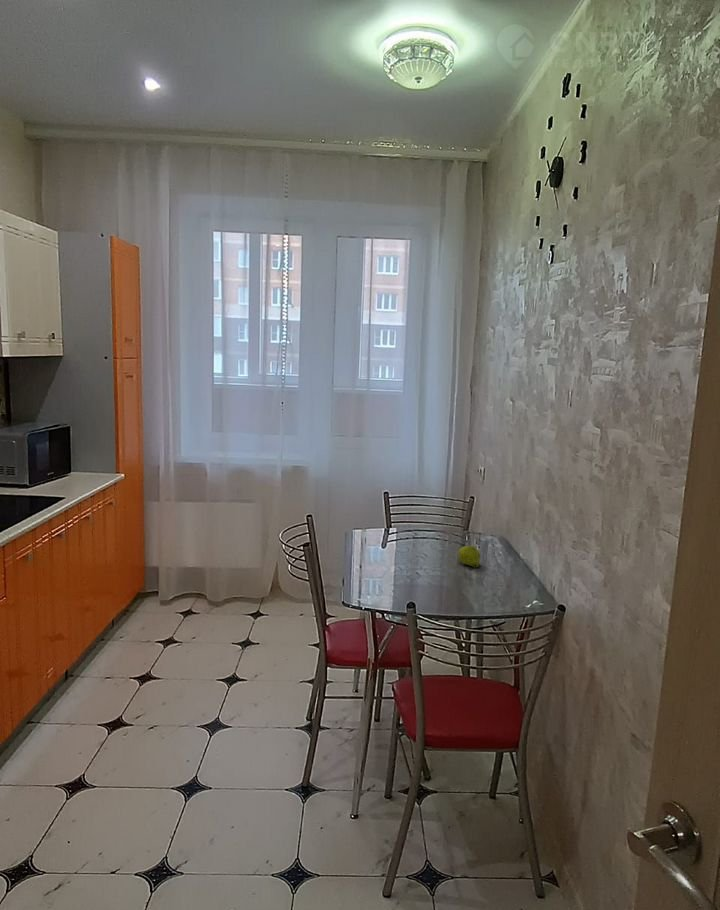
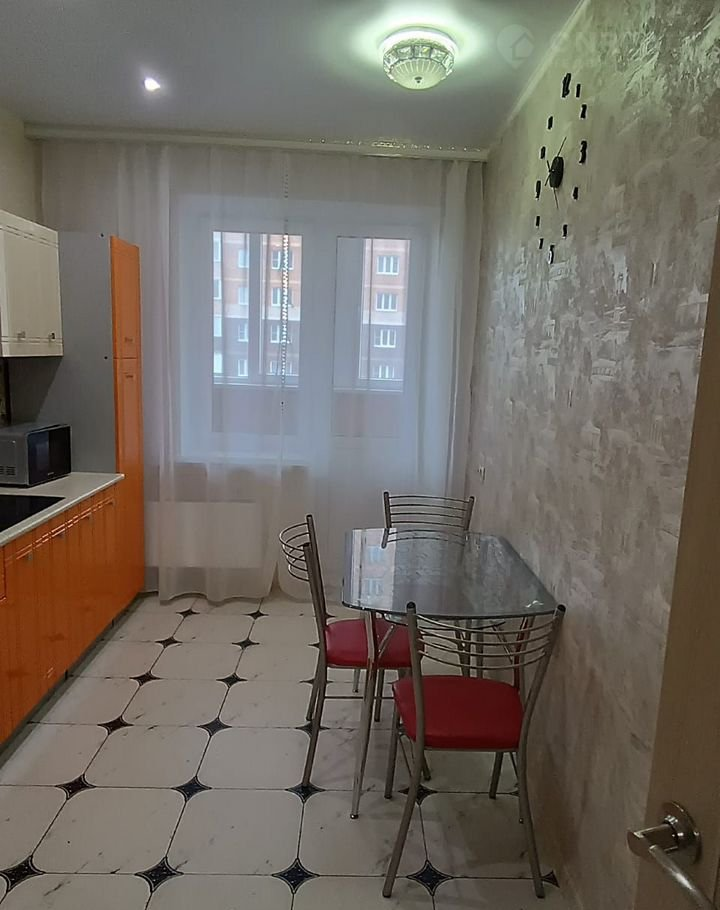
- fruit [458,545,481,570]
